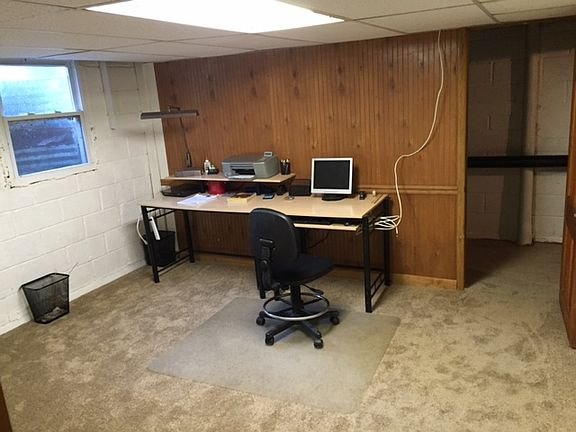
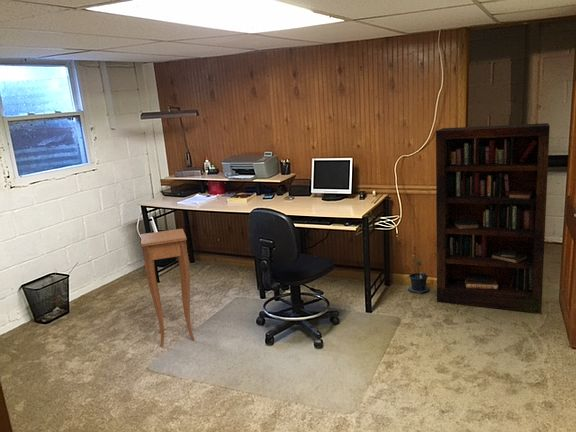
+ bookcase [435,122,551,314]
+ side table [140,228,196,347]
+ potted plant [407,254,431,295]
